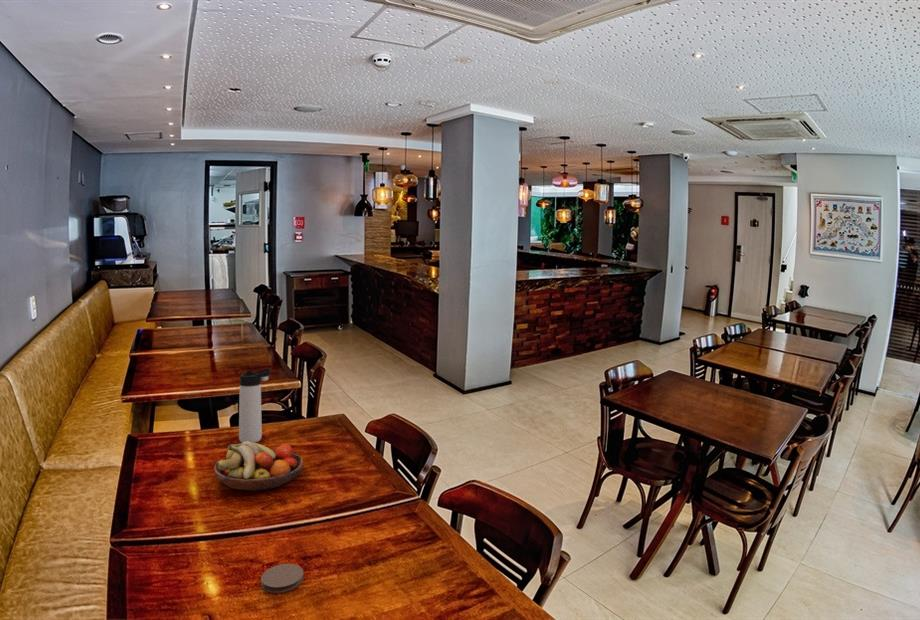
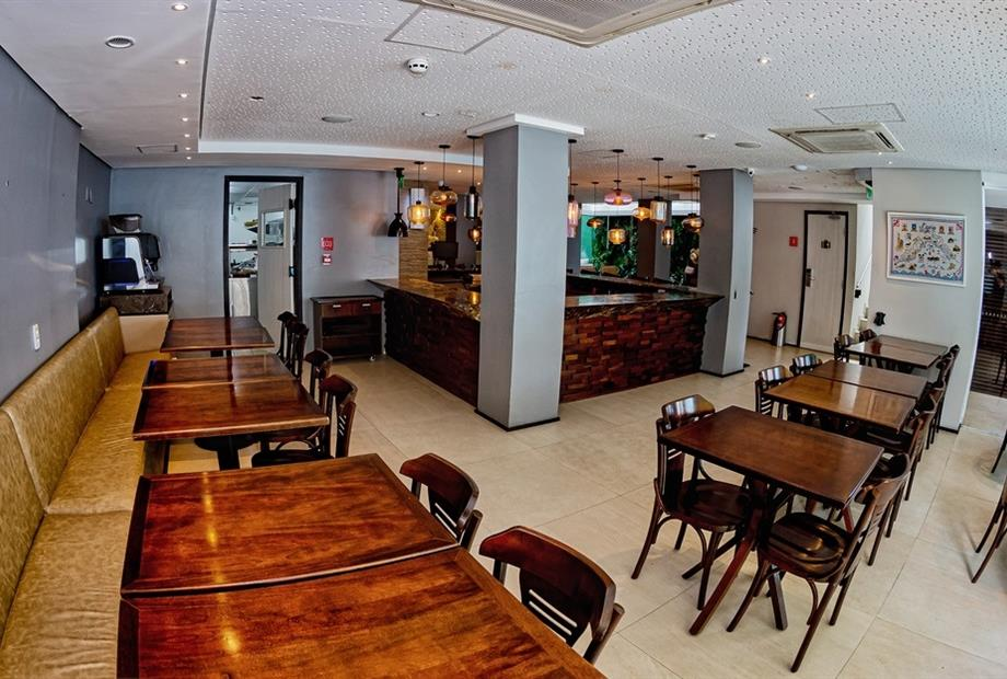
- fruit bowl [213,441,304,492]
- thermos bottle [238,368,272,443]
- coaster [260,563,304,594]
